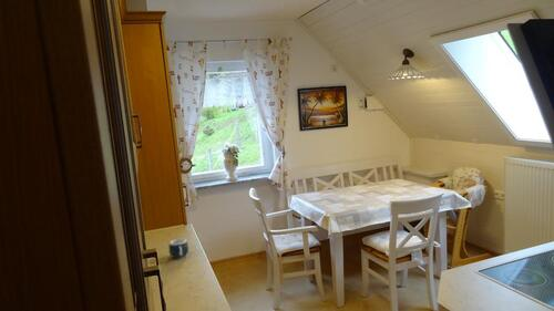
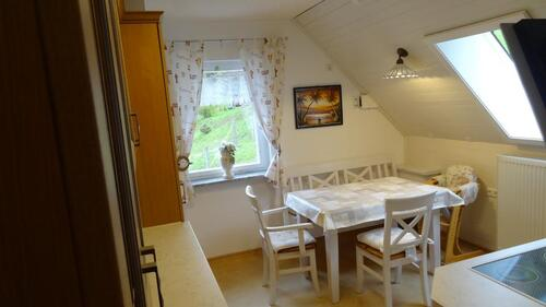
- mug [167,238,189,259]
